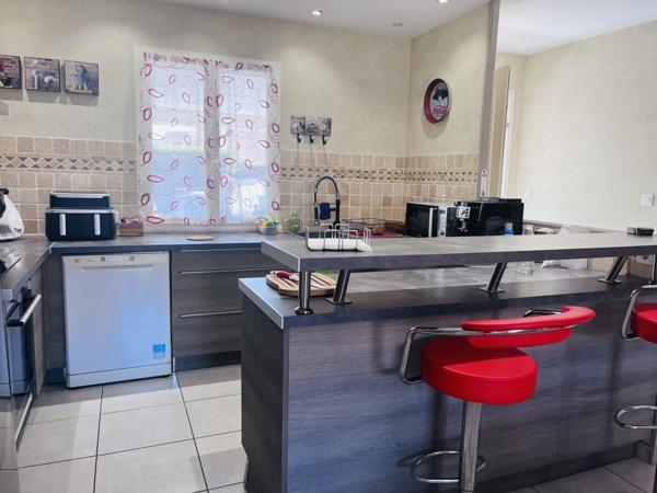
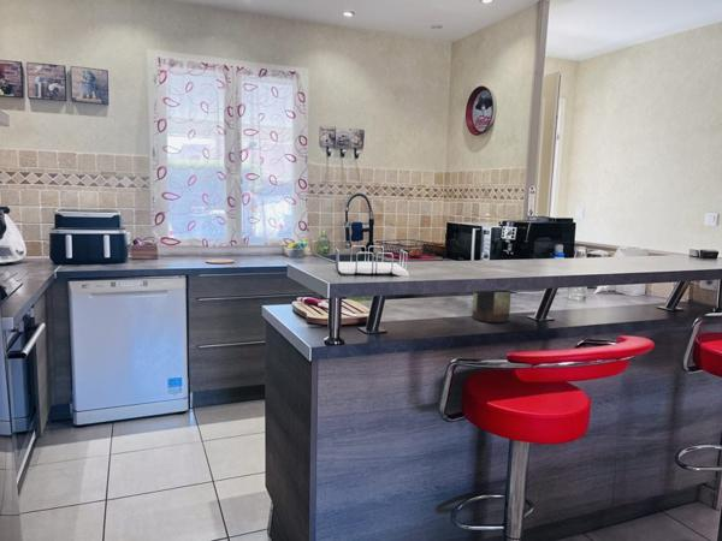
+ jar [471,291,513,323]
